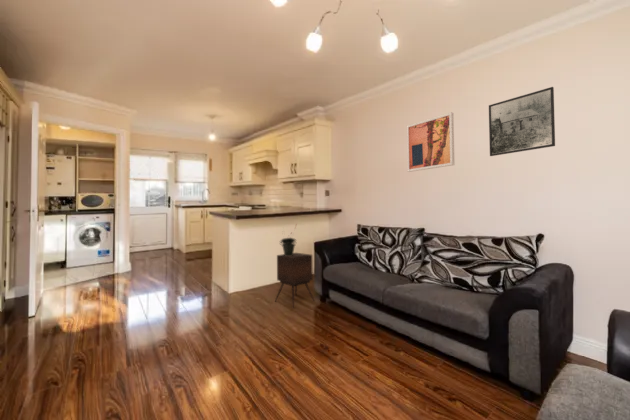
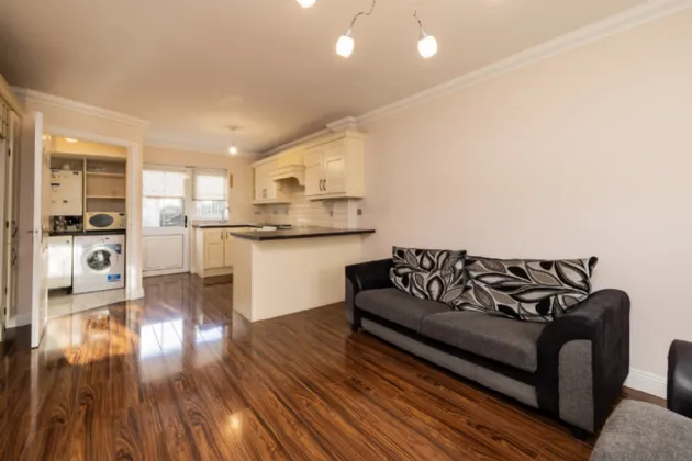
- wall art [406,111,455,173]
- side table [274,252,316,308]
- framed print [488,86,556,157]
- potted plant [279,222,298,256]
